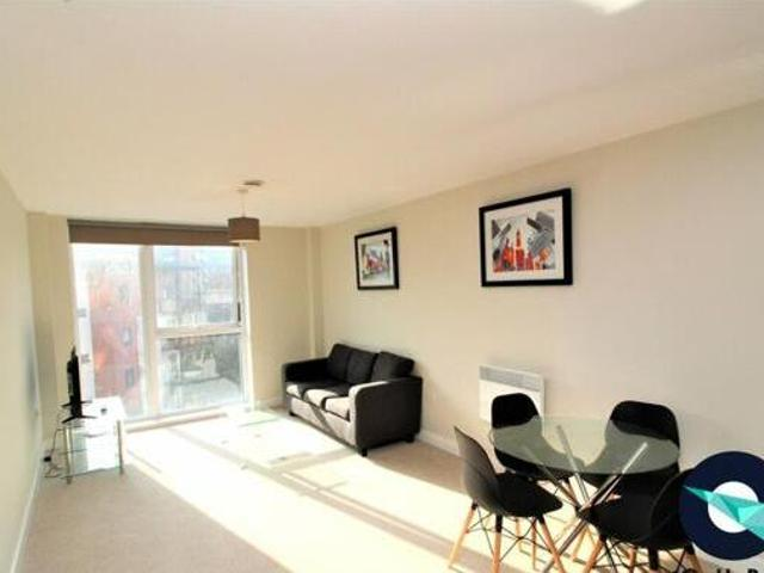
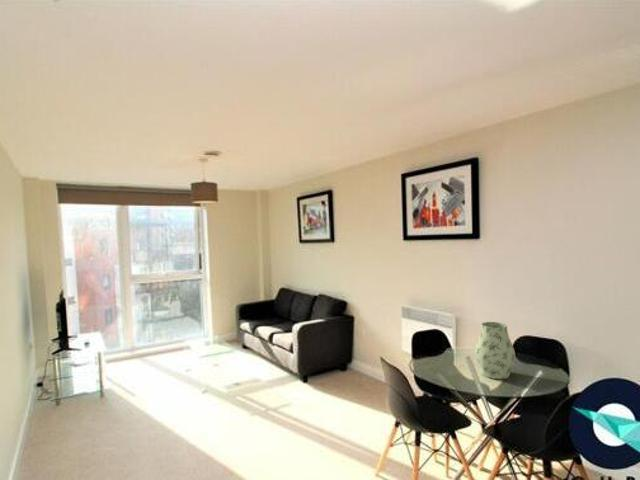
+ vase [474,321,516,380]
